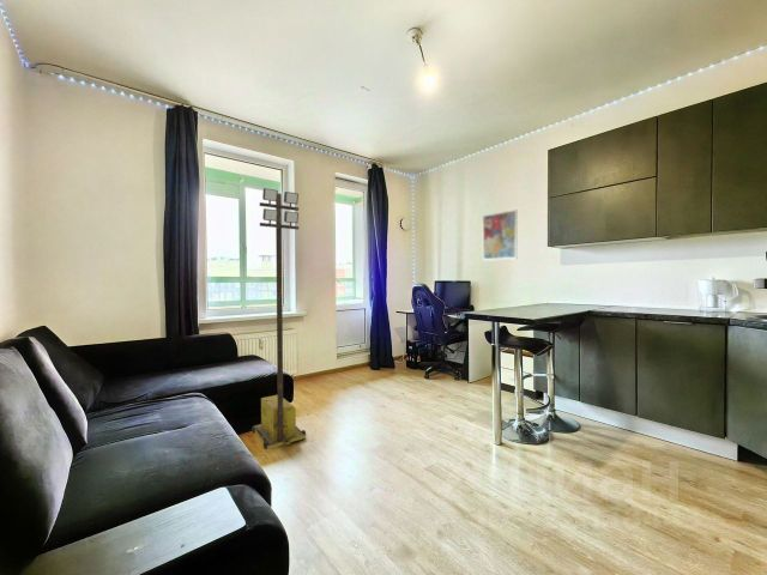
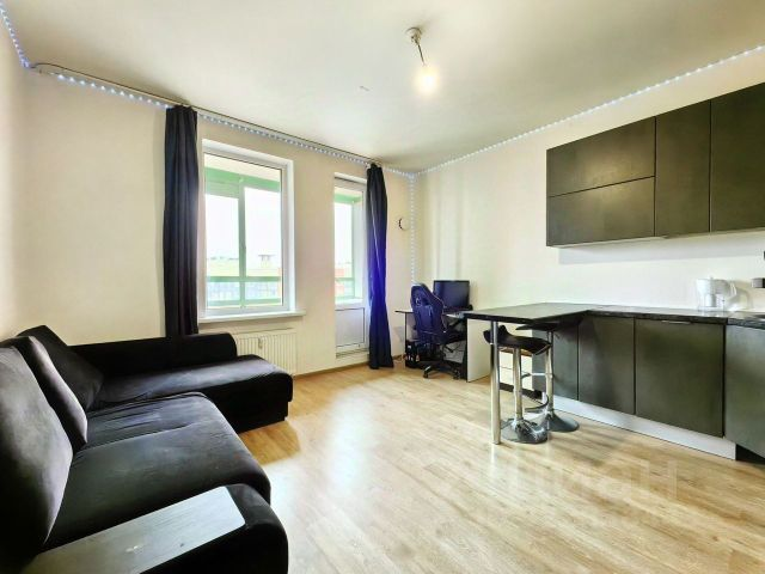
- portable light tower [250,187,307,450]
- wall art [482,208,518,262]
